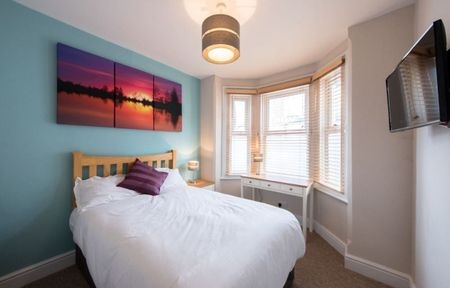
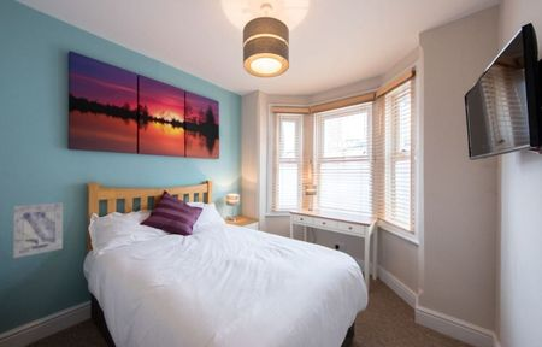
+ wall art [13,201,64,259]
